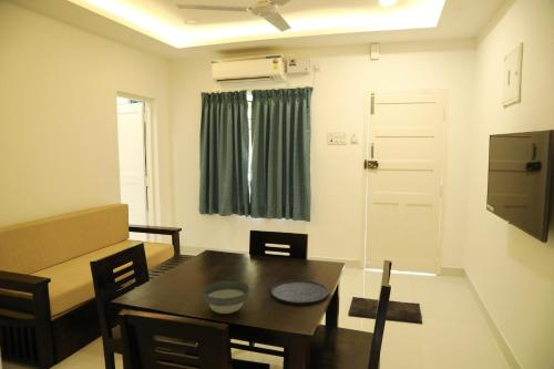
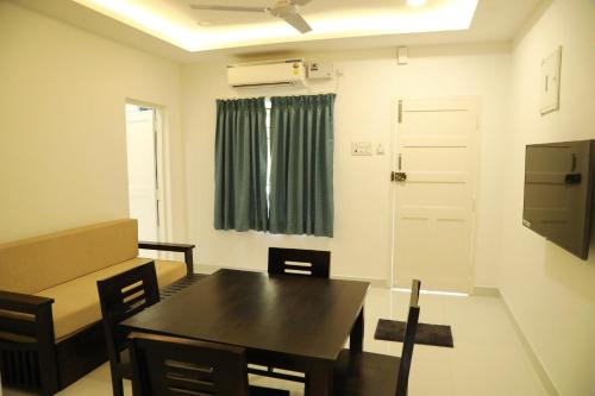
- bowl [202,280,250,315]
- plate [270,279,329,306]
